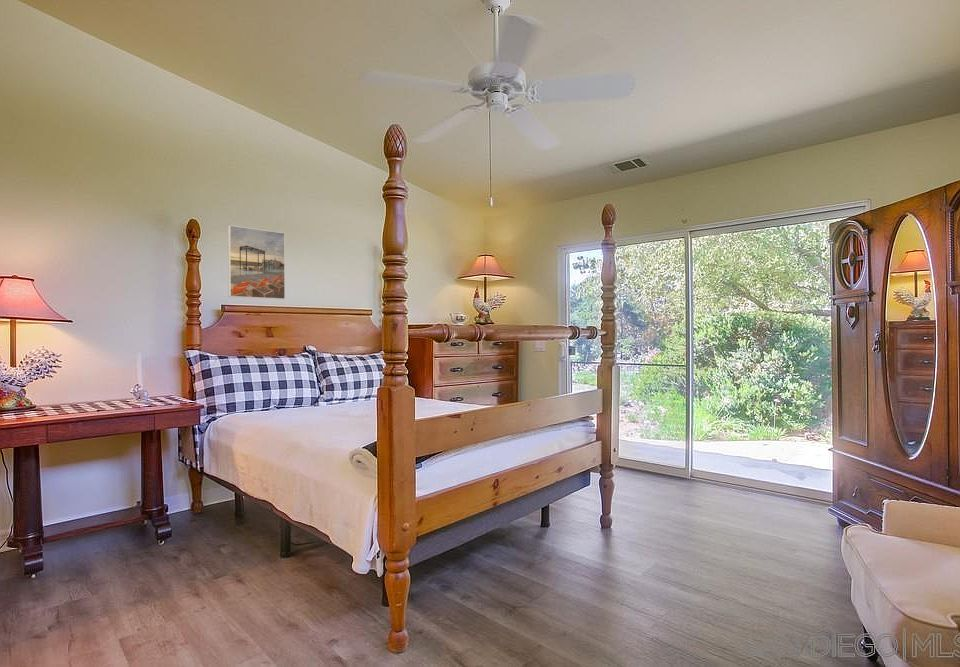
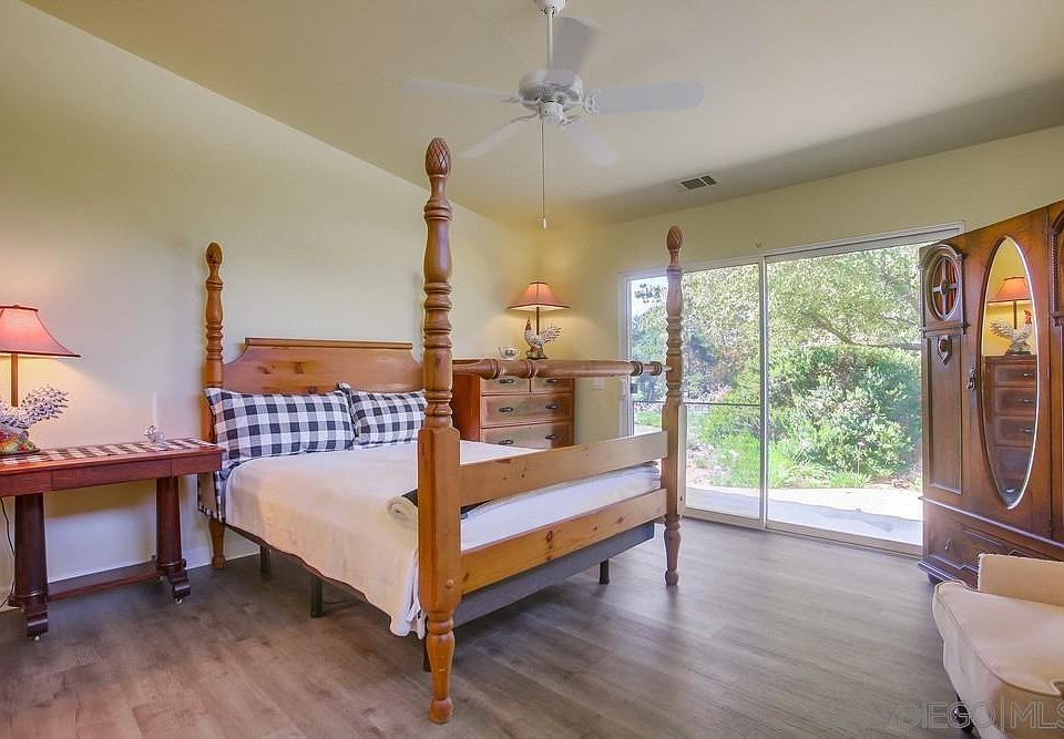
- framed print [227,224,286,300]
